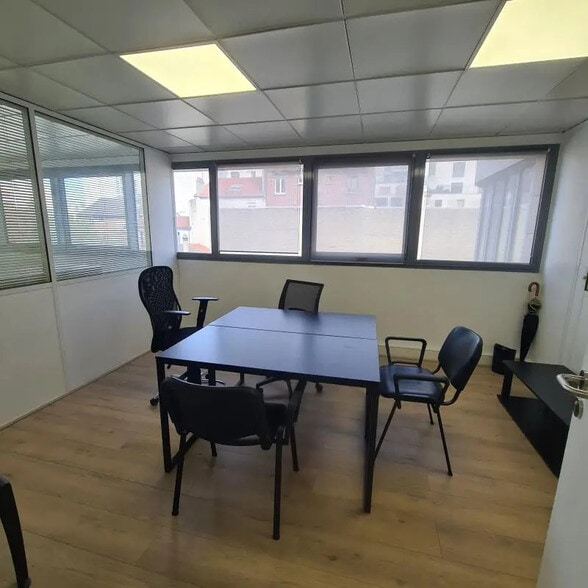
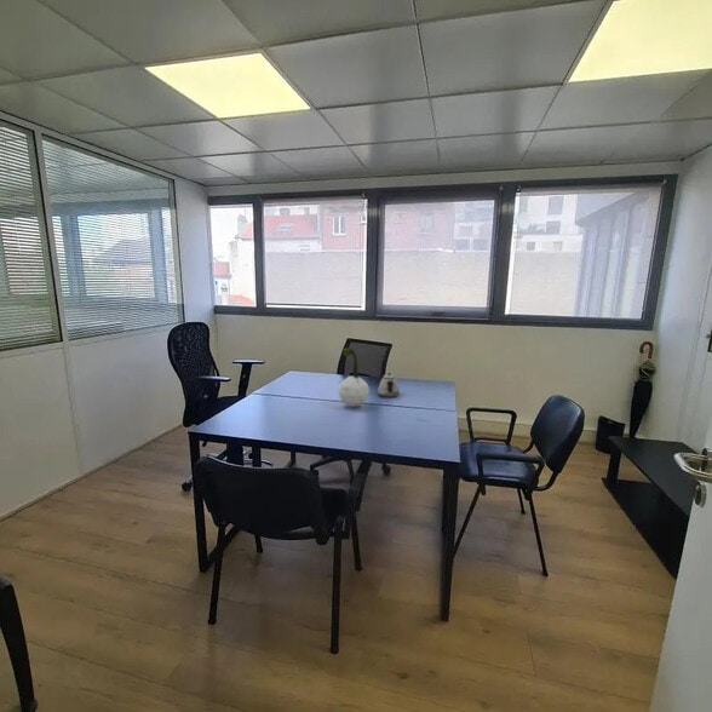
+ teapot [377,372,401,398]
+ plant [338,346,377,408]
